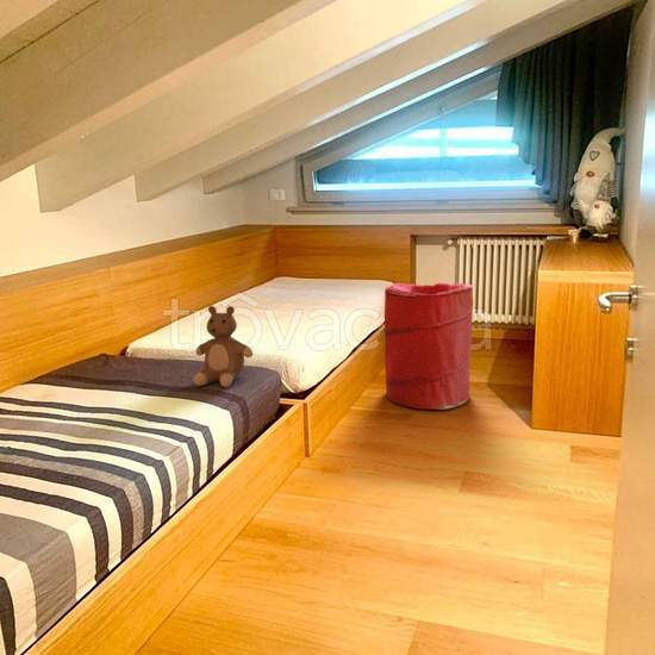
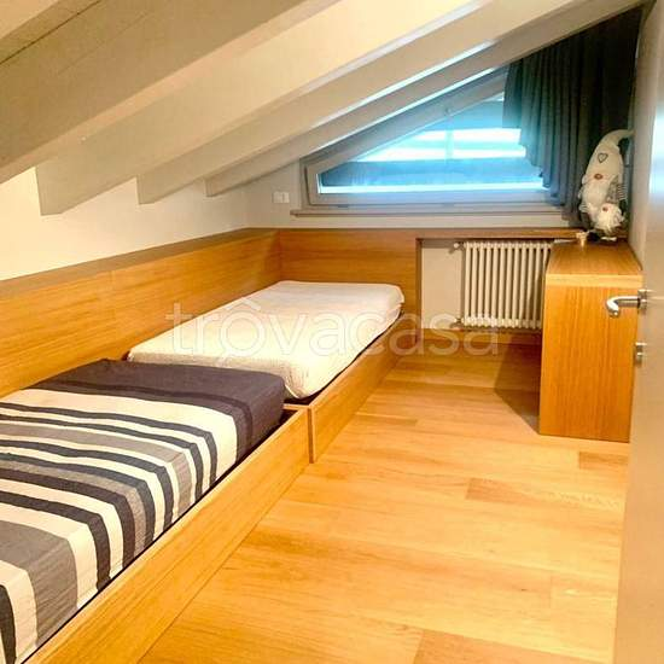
- laundry hamper [383,282,474,411]
- teddy bear [192,305,254,388]
